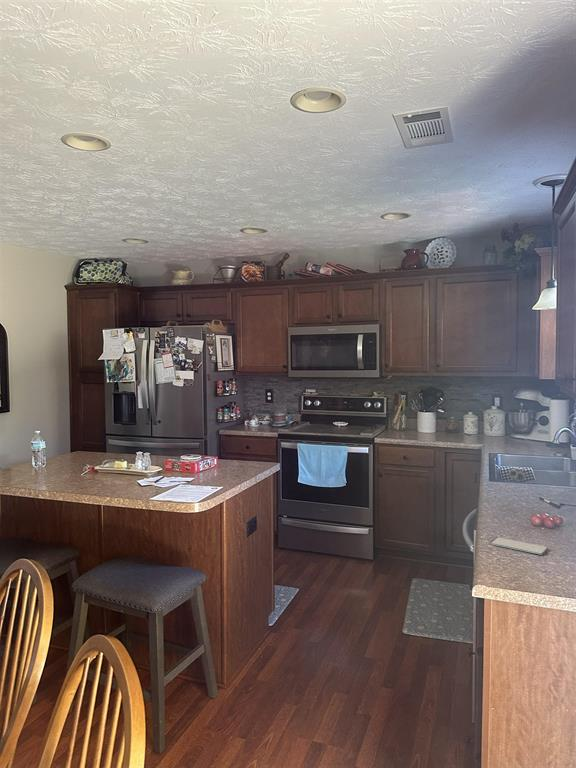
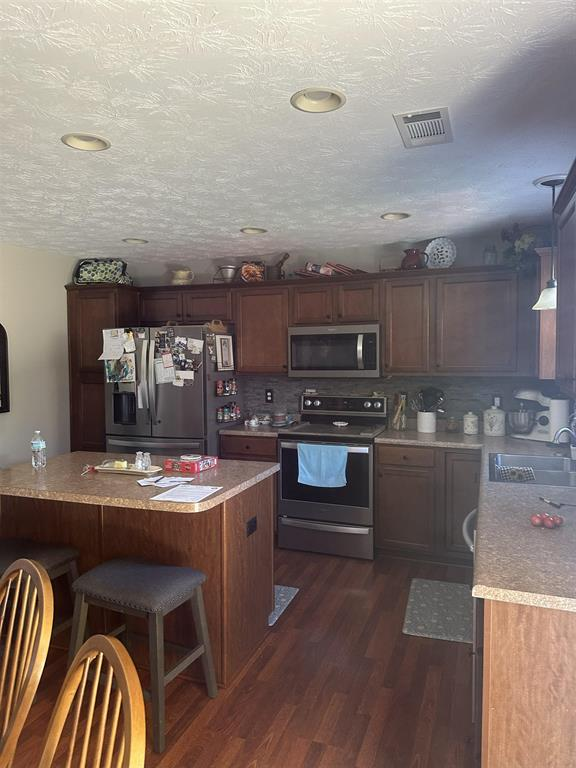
- smartphone [489,536,549,556]
